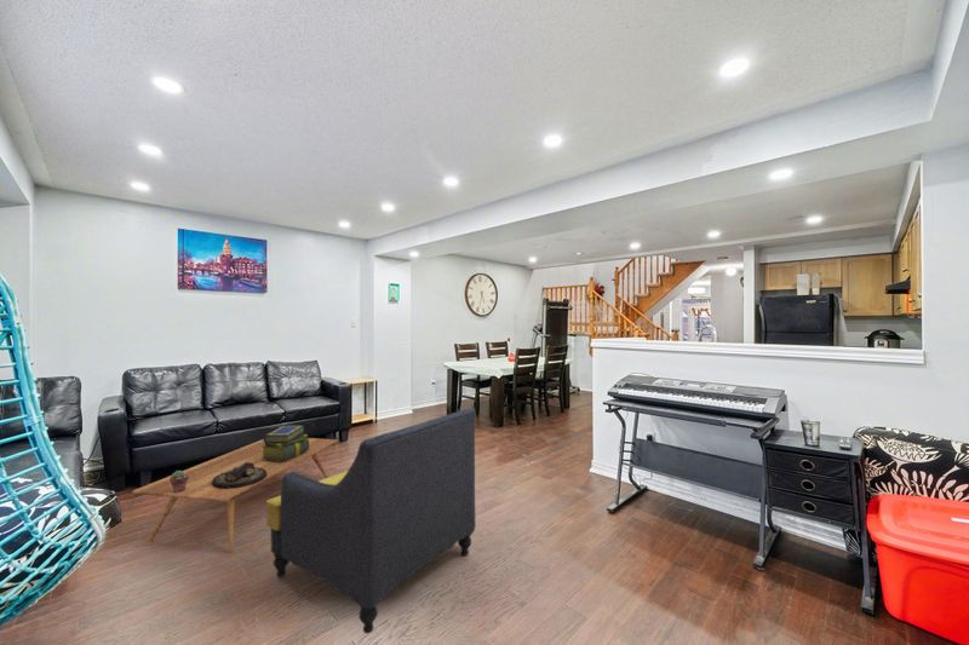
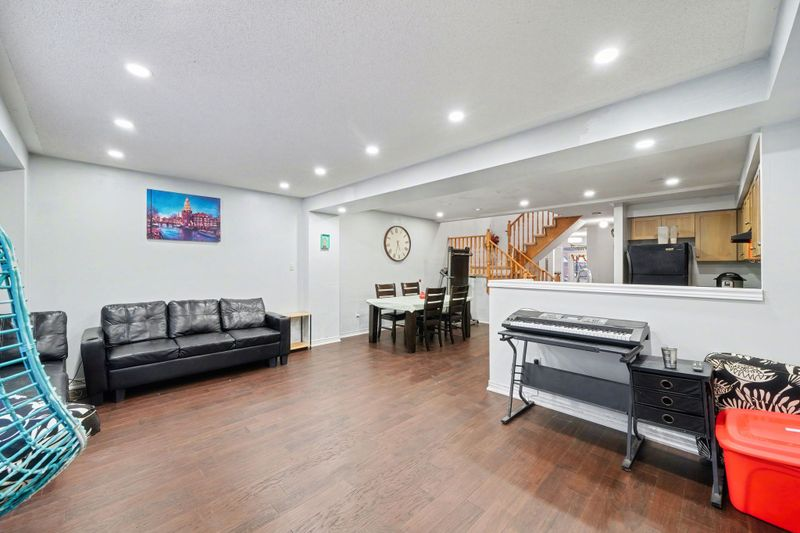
- potted succulent [170,470,189,493]
- coffee table [131,437,339,553]
- decorative bowl [212,462,266,489]
- stack of books [262,425,309,462]
- armchair [265,408,476,634]
